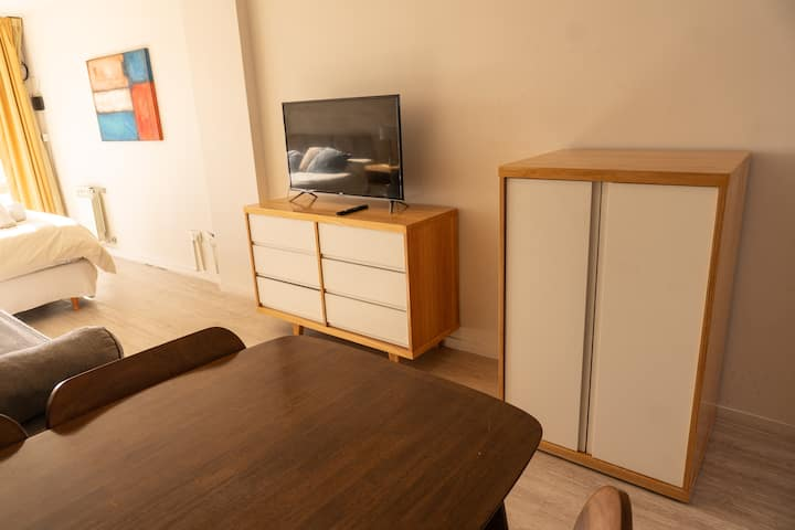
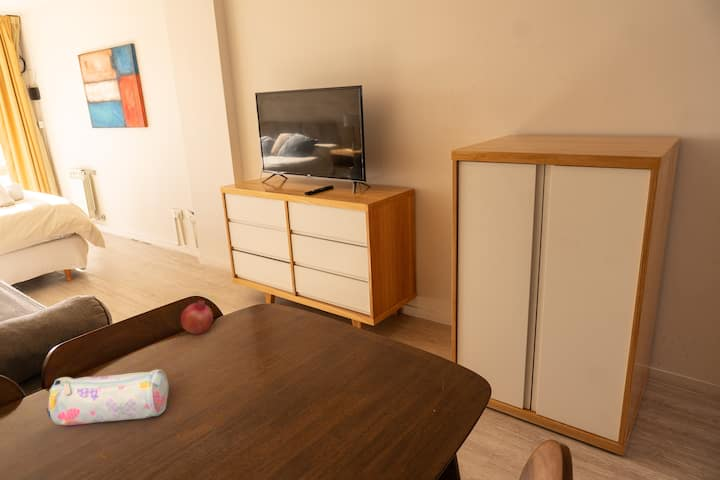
+ pencil case [45,368,169,426]
+ fruit [180,299,214,335]
